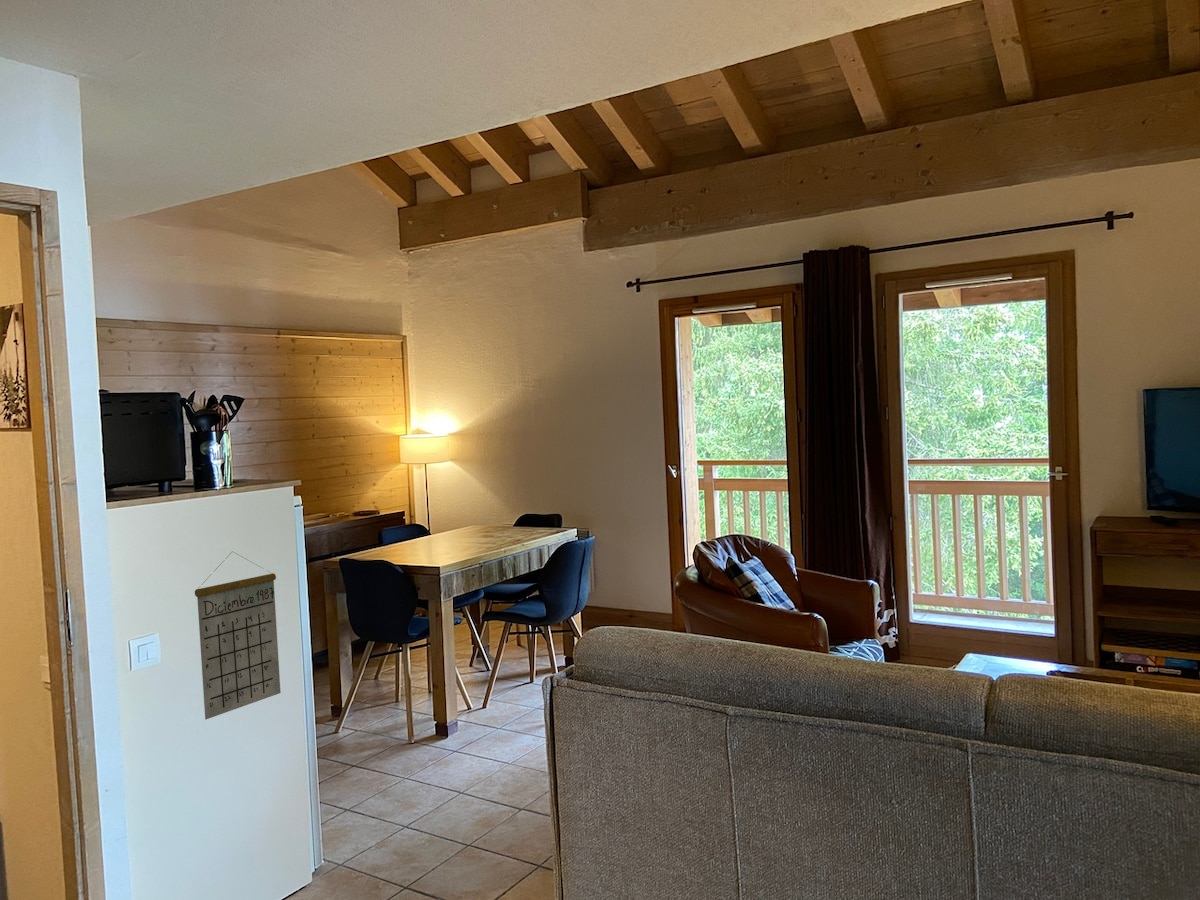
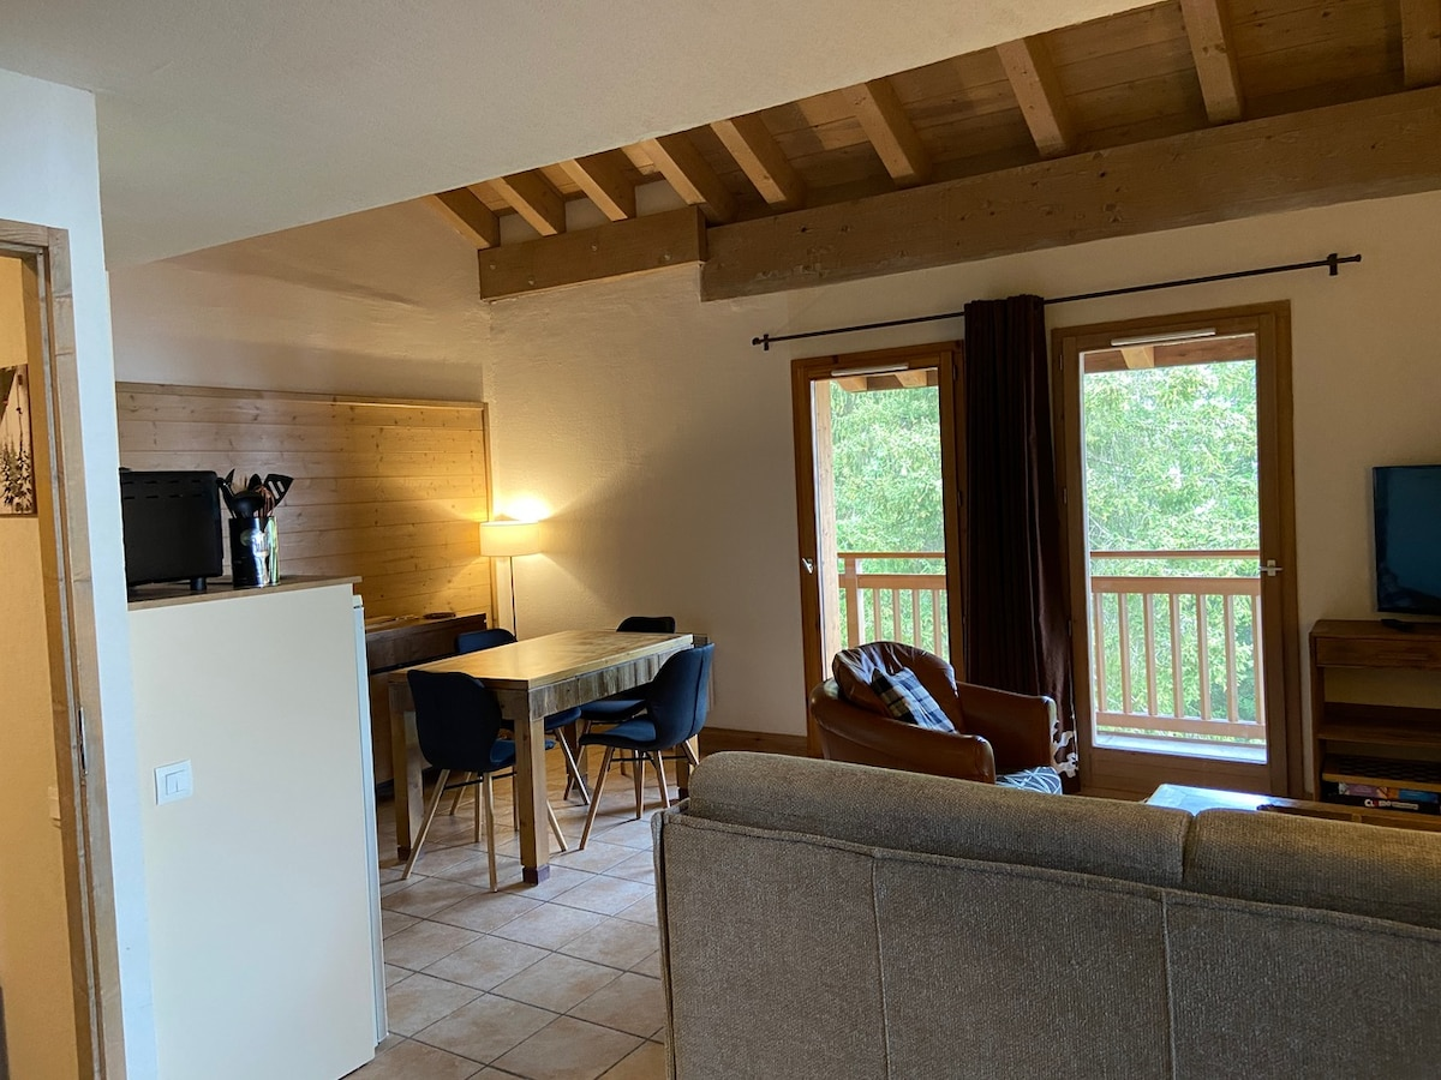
- calendar [194,551,282,721]
